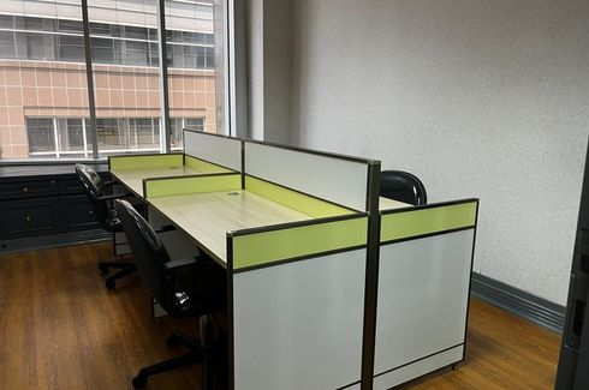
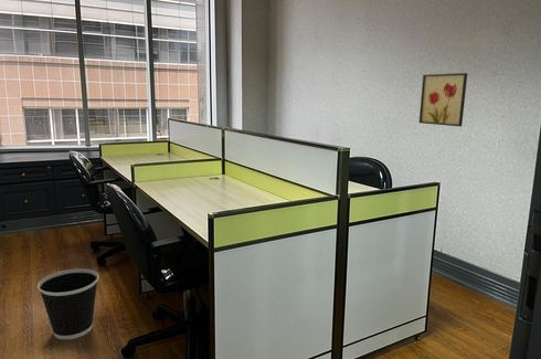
+ wastebasket [36,268,99,340]
+ wall art [418,72,468,127]
